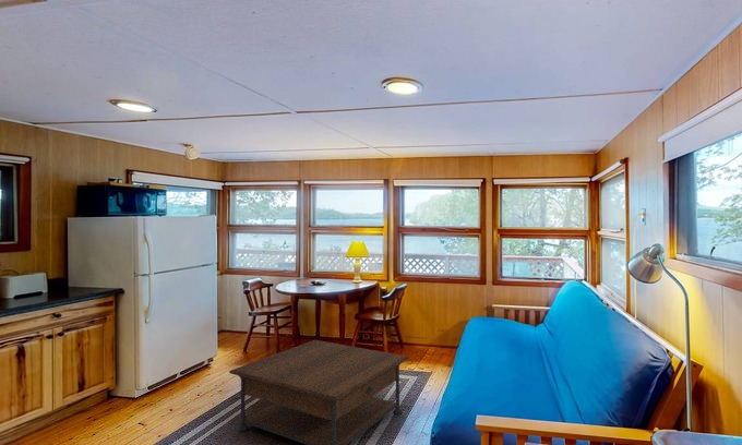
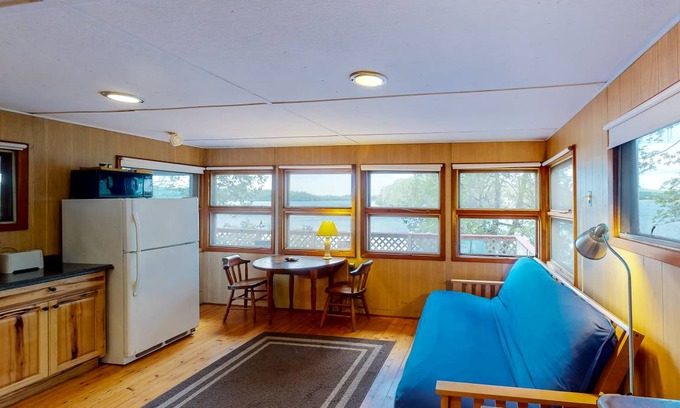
- coffee table [228,339,410,445]
